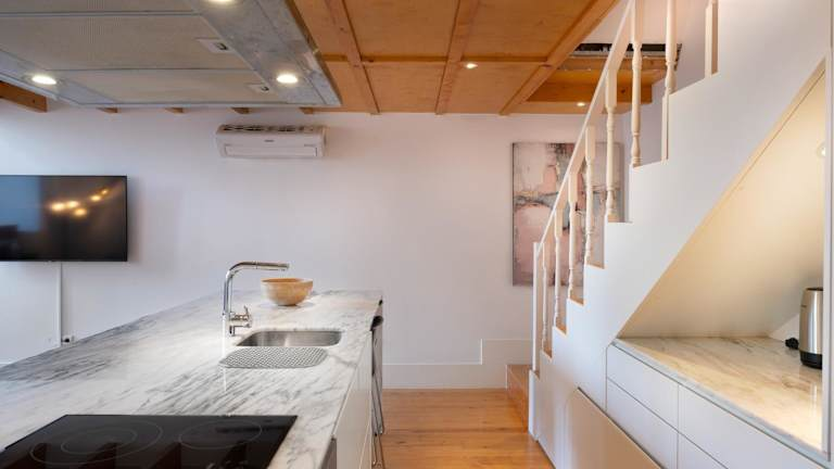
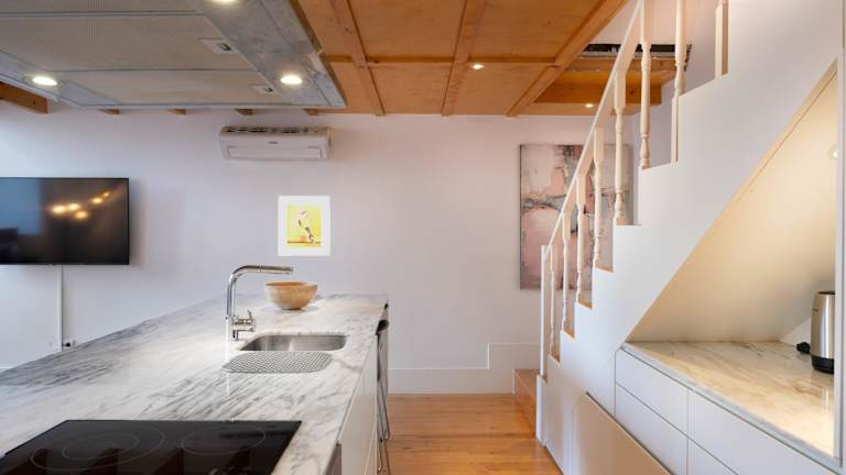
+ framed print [278,195,332,257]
